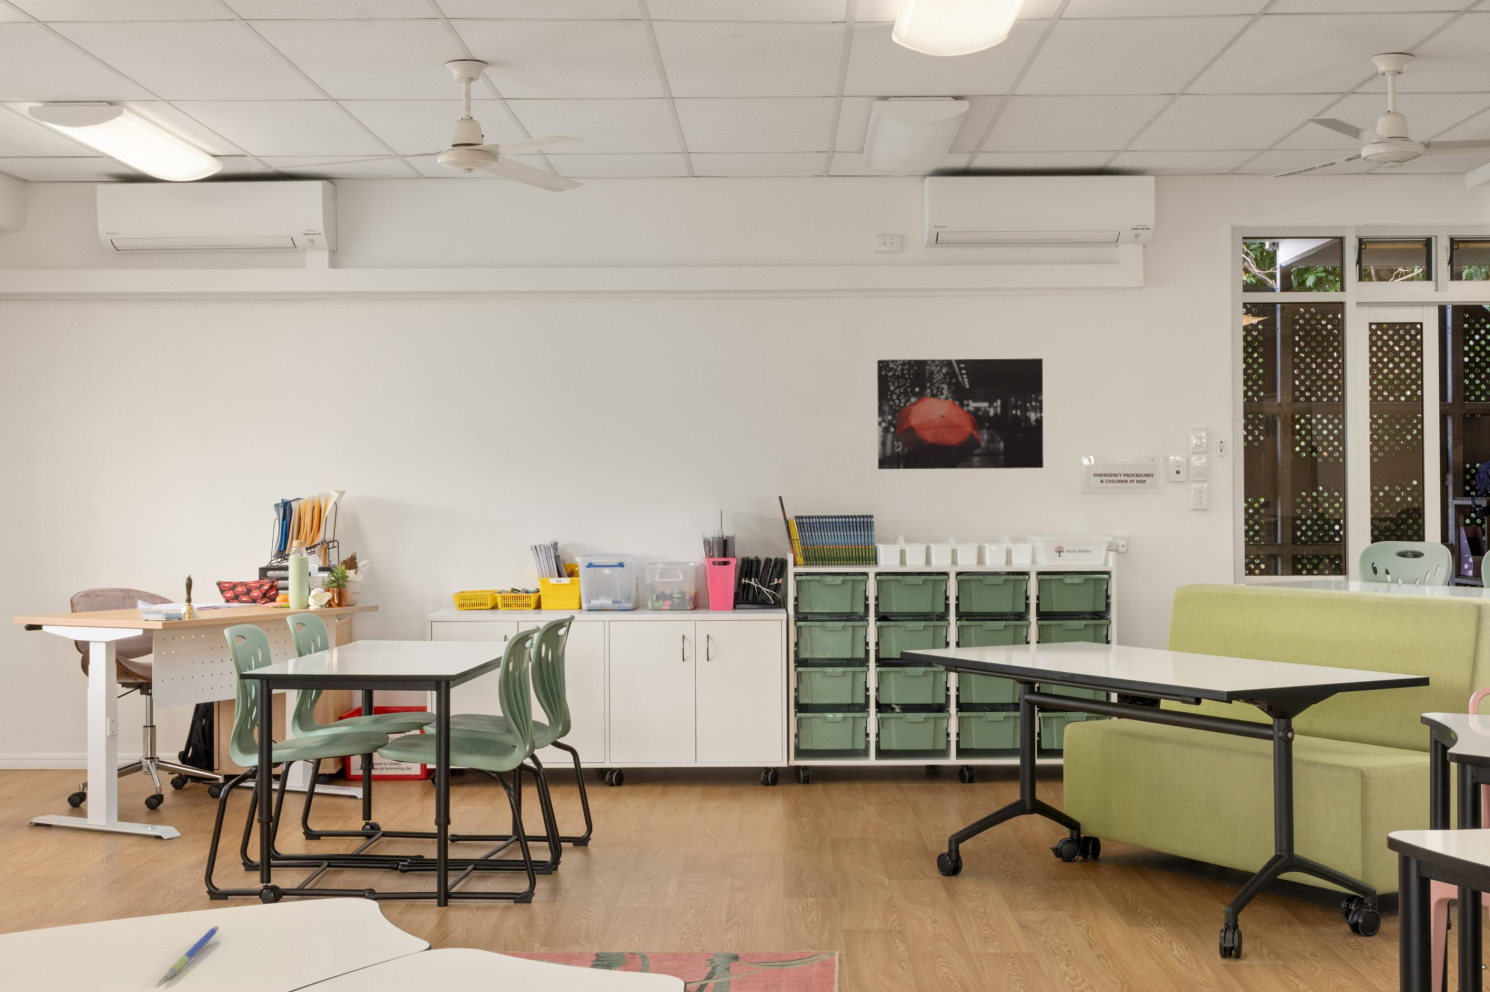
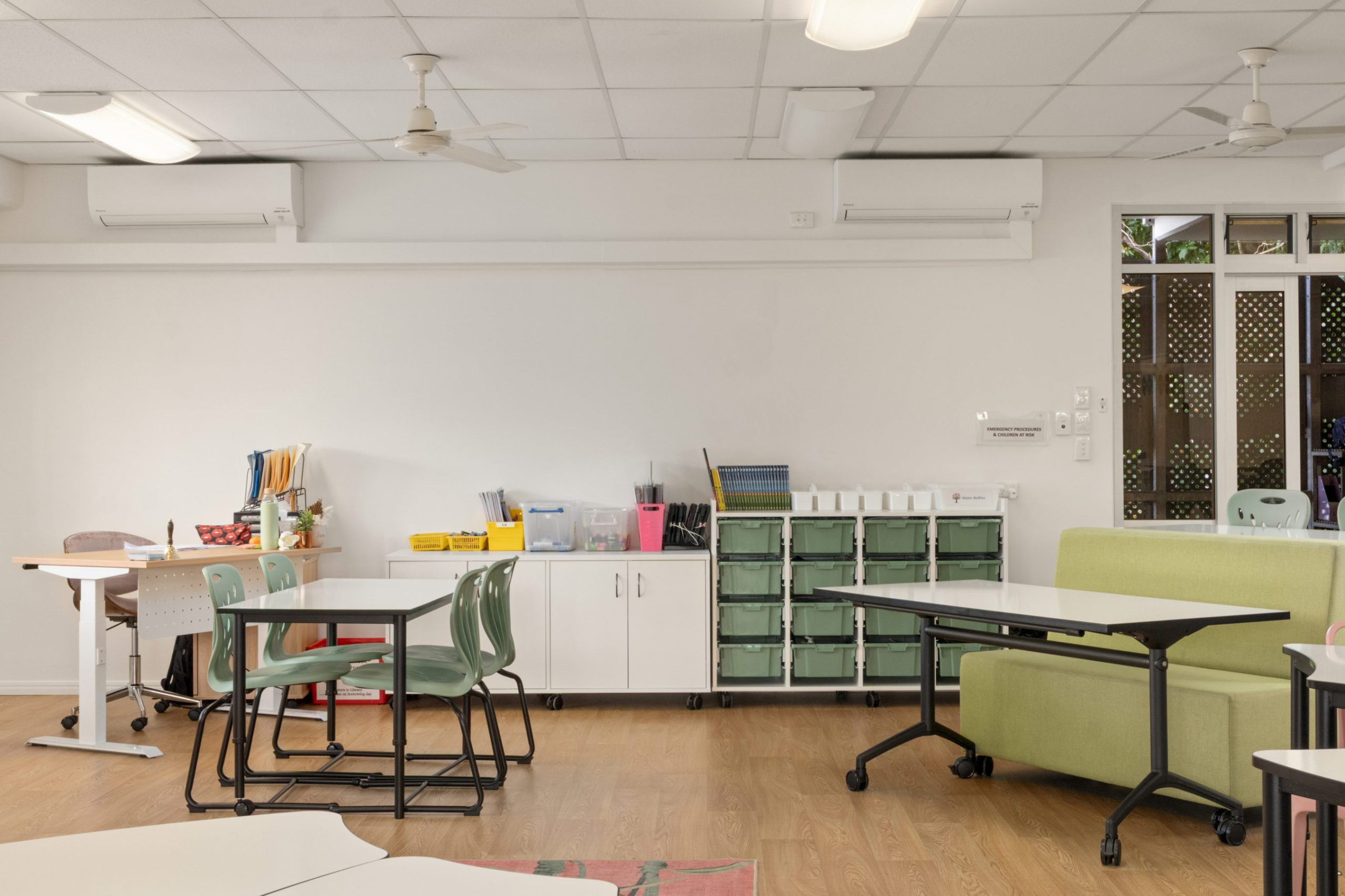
- wall art [876,358,1045,469]
- pen [164,926,219,980]
